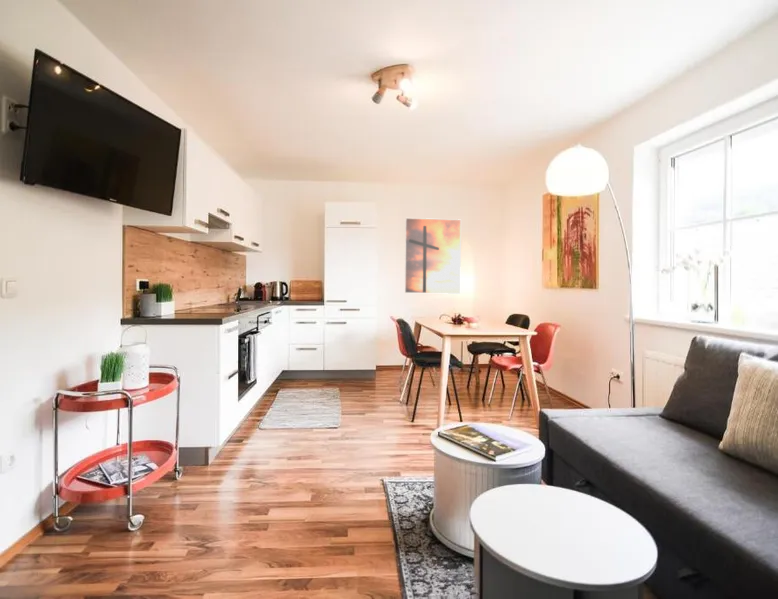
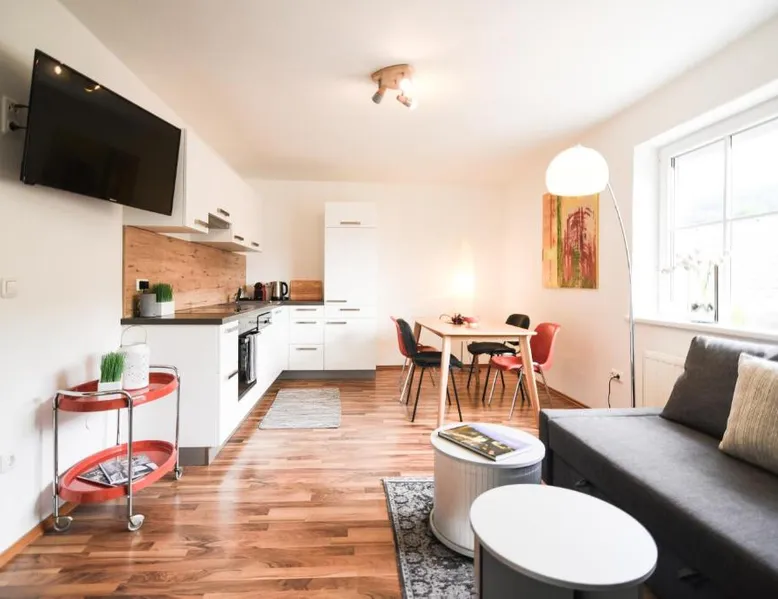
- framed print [404,217,462,295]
